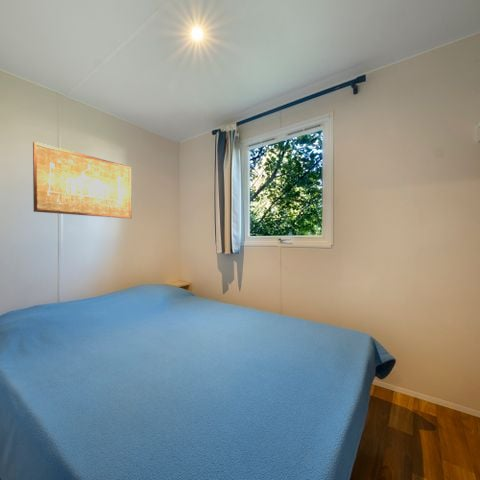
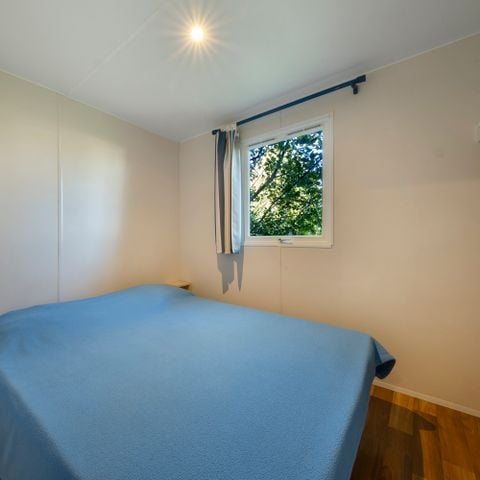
- wall art [32,141,132,219]
